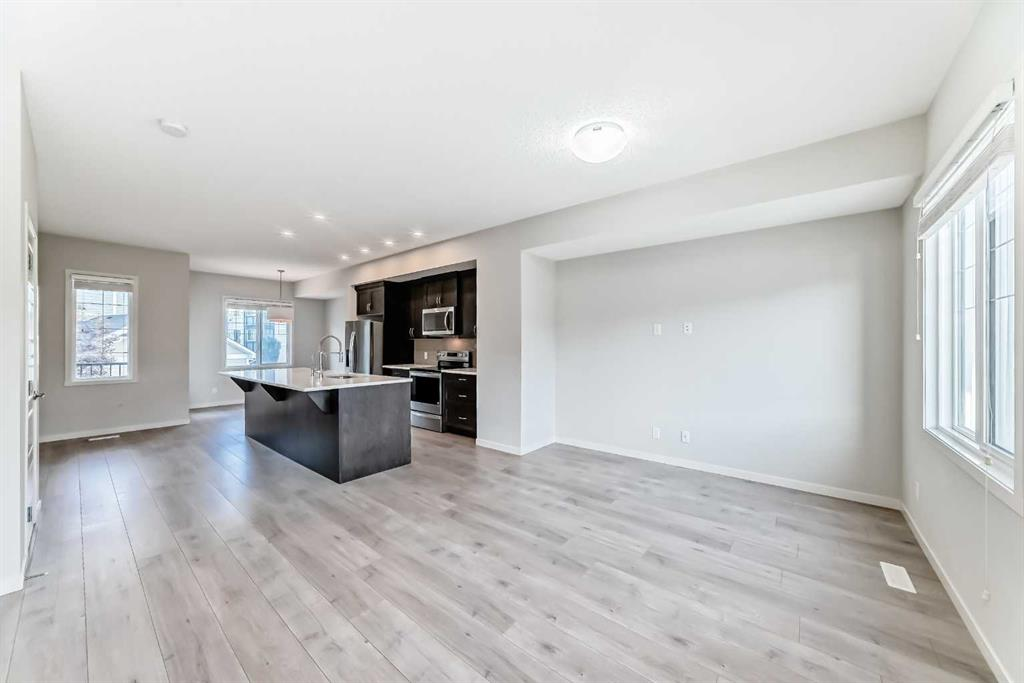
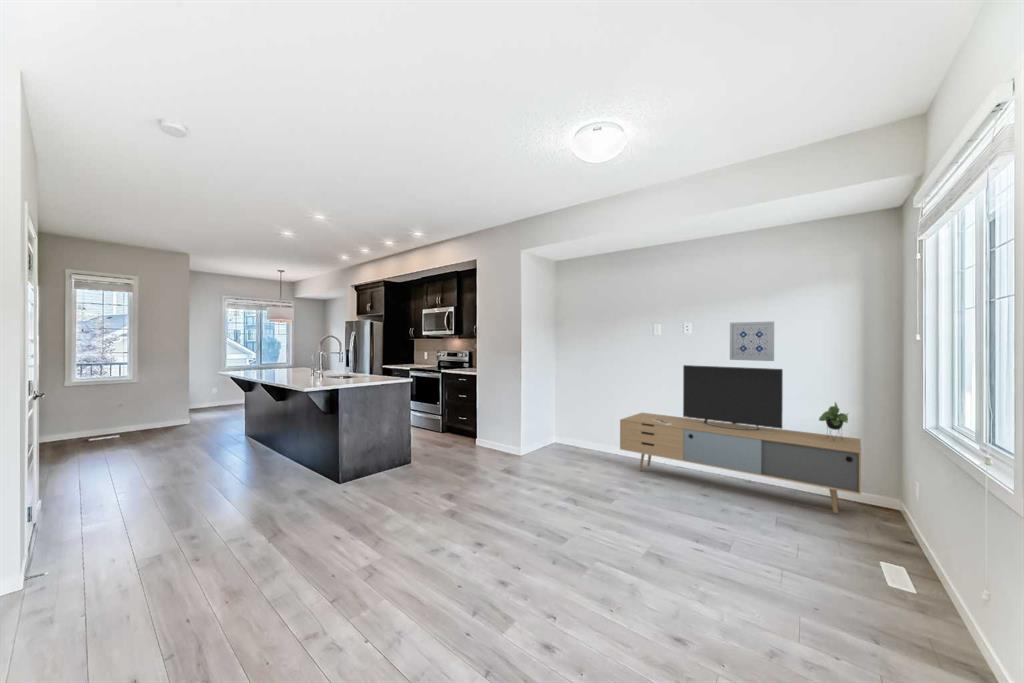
+ wall art [729,321,775,362]
+ media console [619,364,862,515]
